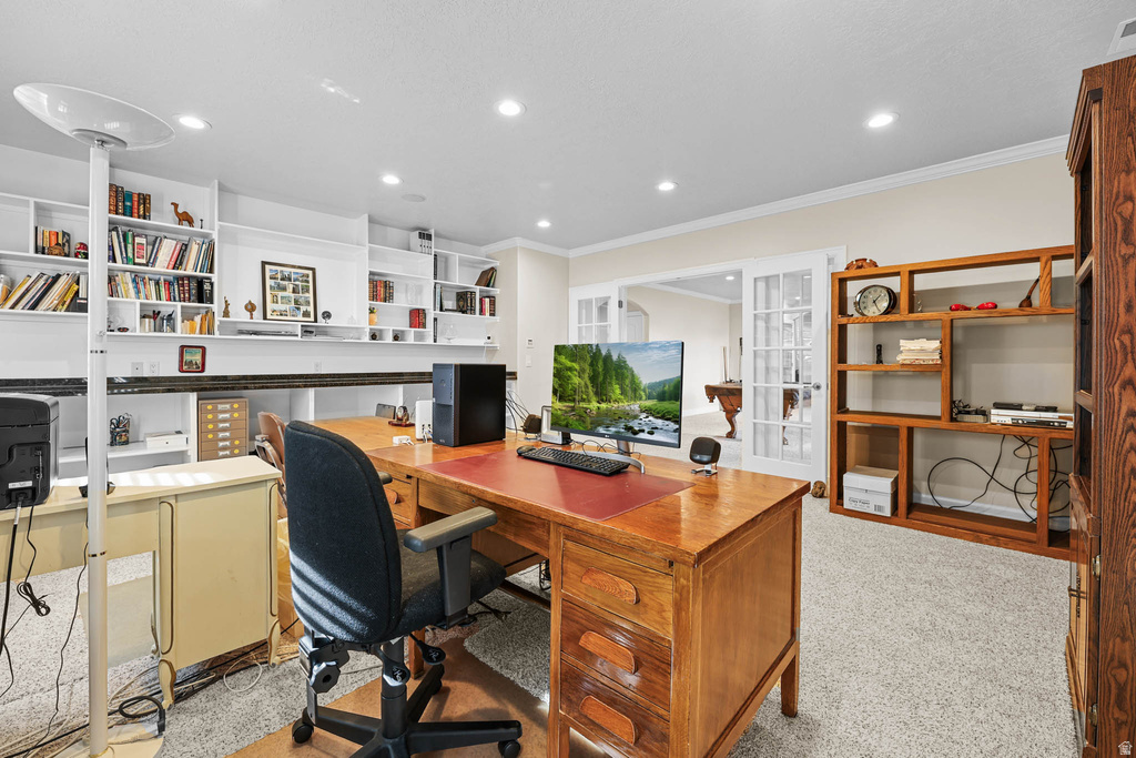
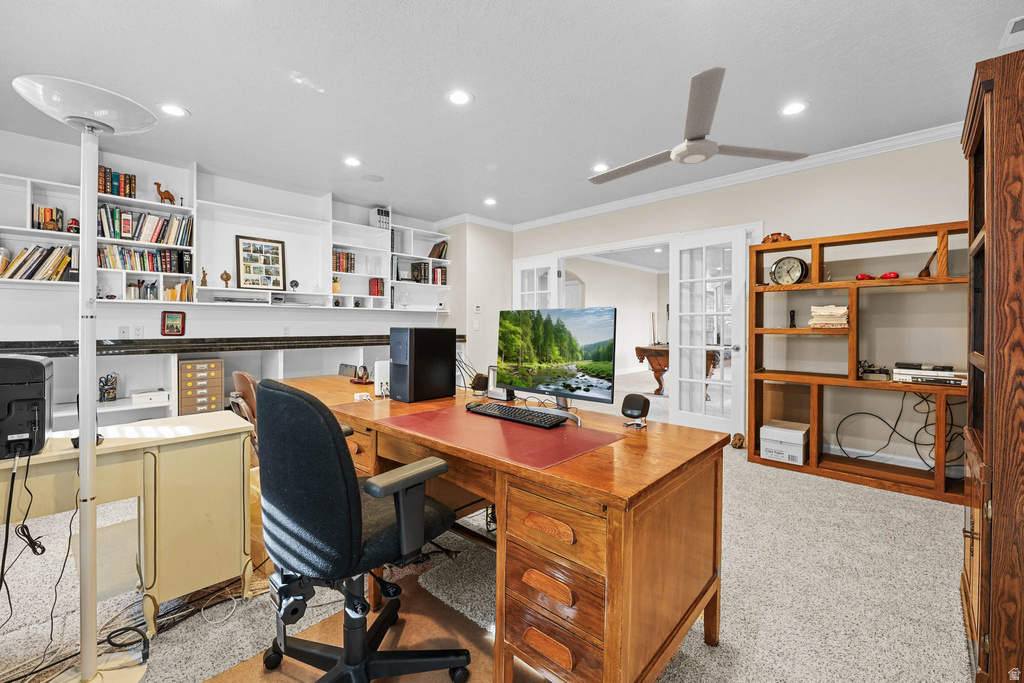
+ ceiling fan [587,66,811,185]
